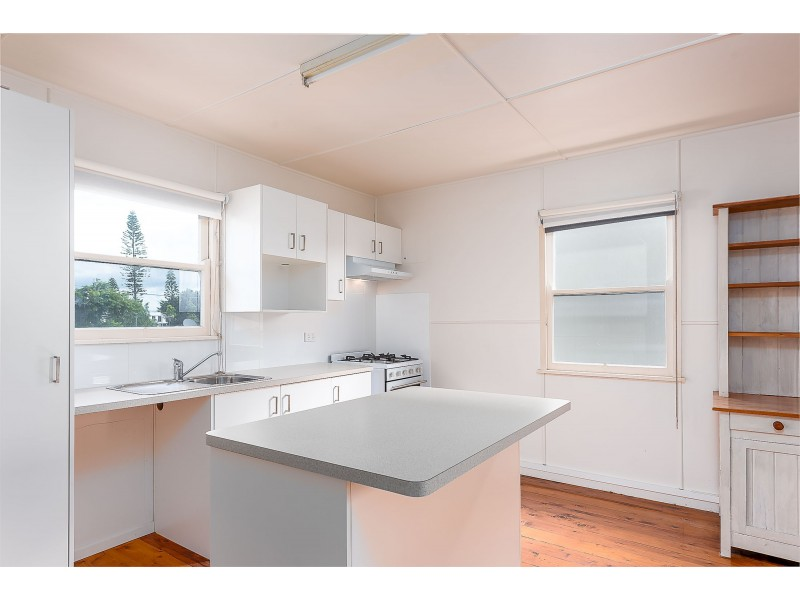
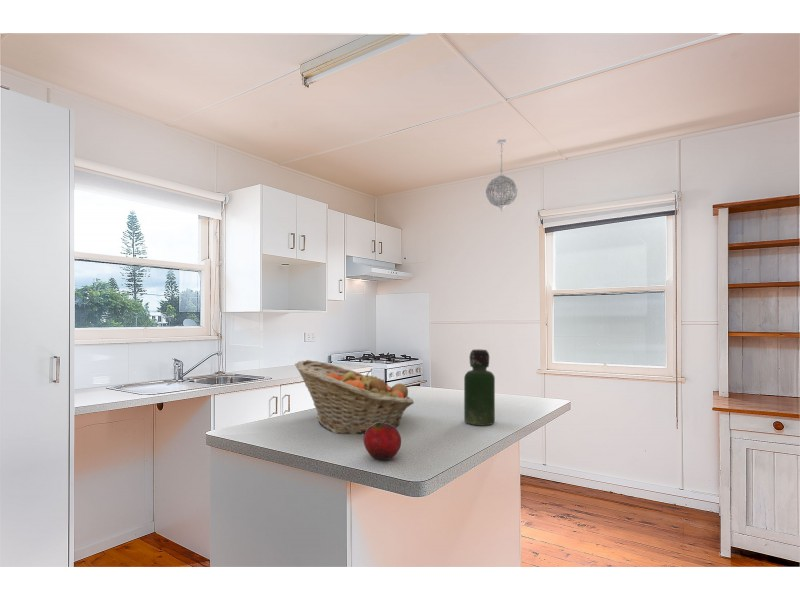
+ pendant light [485,138,518,212]
+ fruit [363,423,402,461]
+ fruit basket [294,359,415,435]
+ bottle [463,348,496,427]
